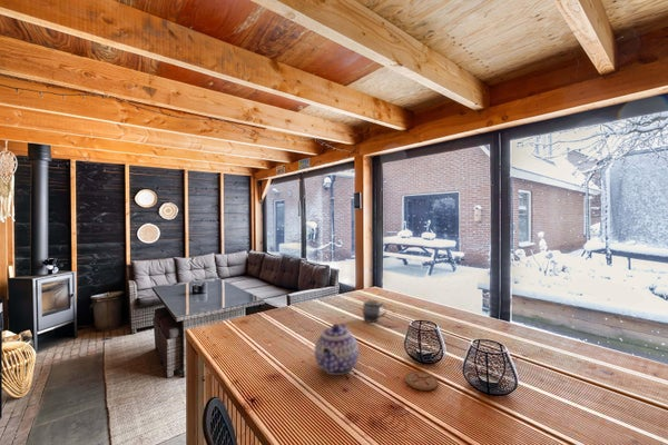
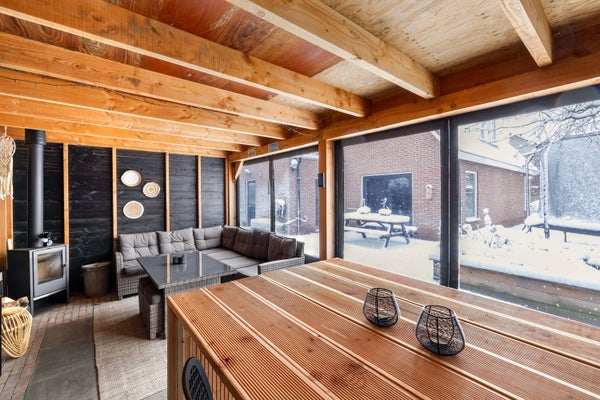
- coaster [404,370,440,392]
- teapot [314,323,360,376]
- mug [362,298,387,323]
